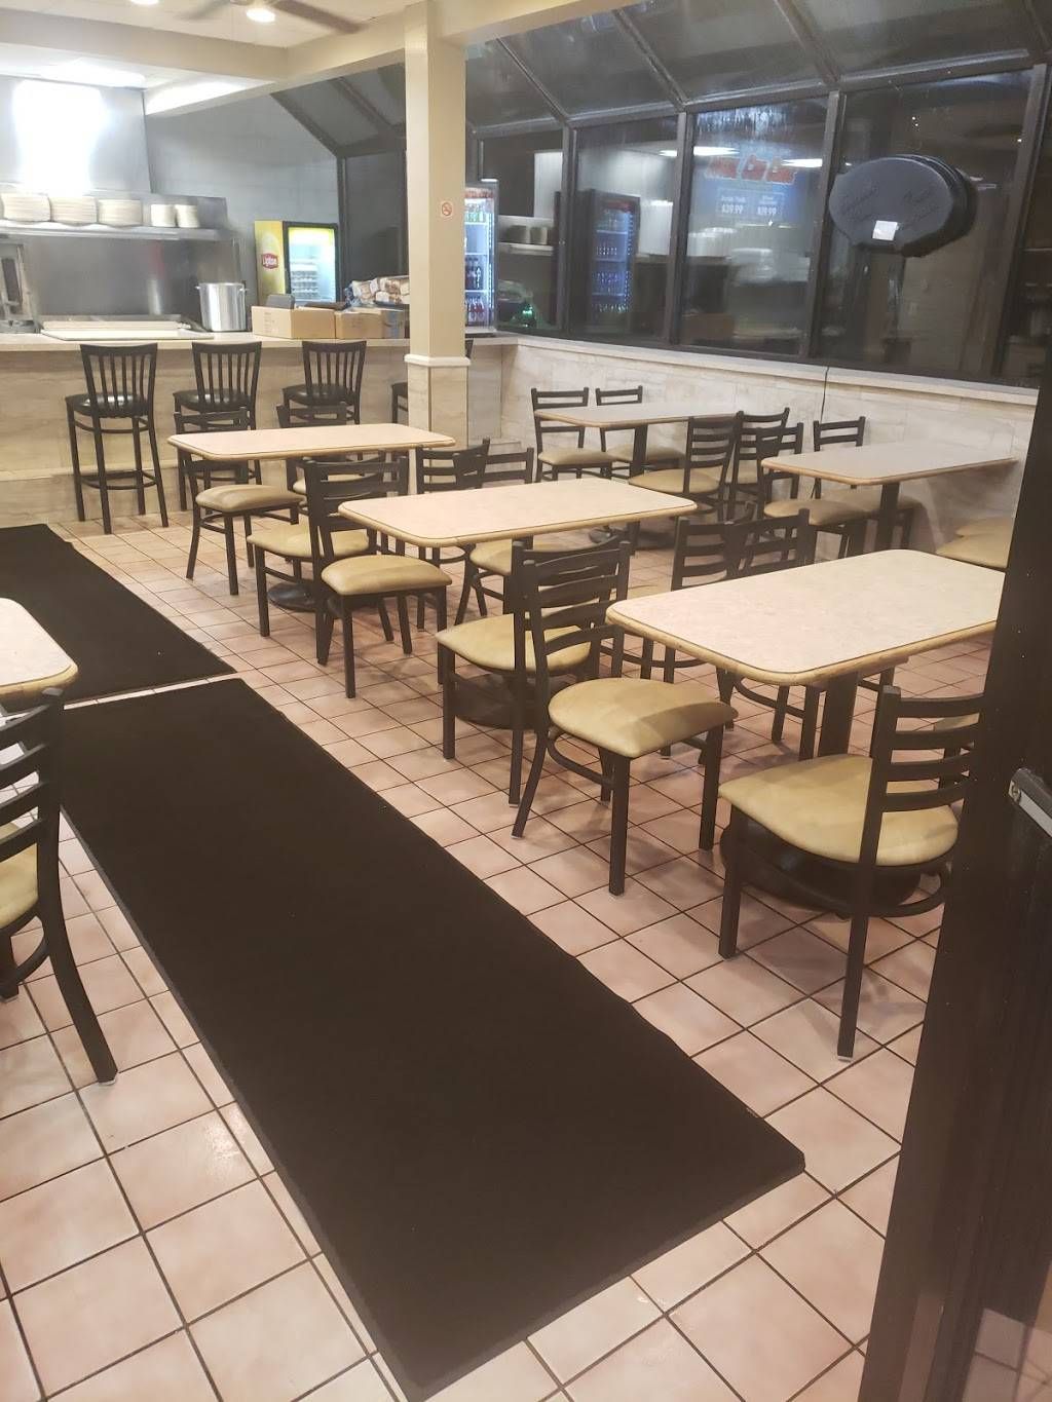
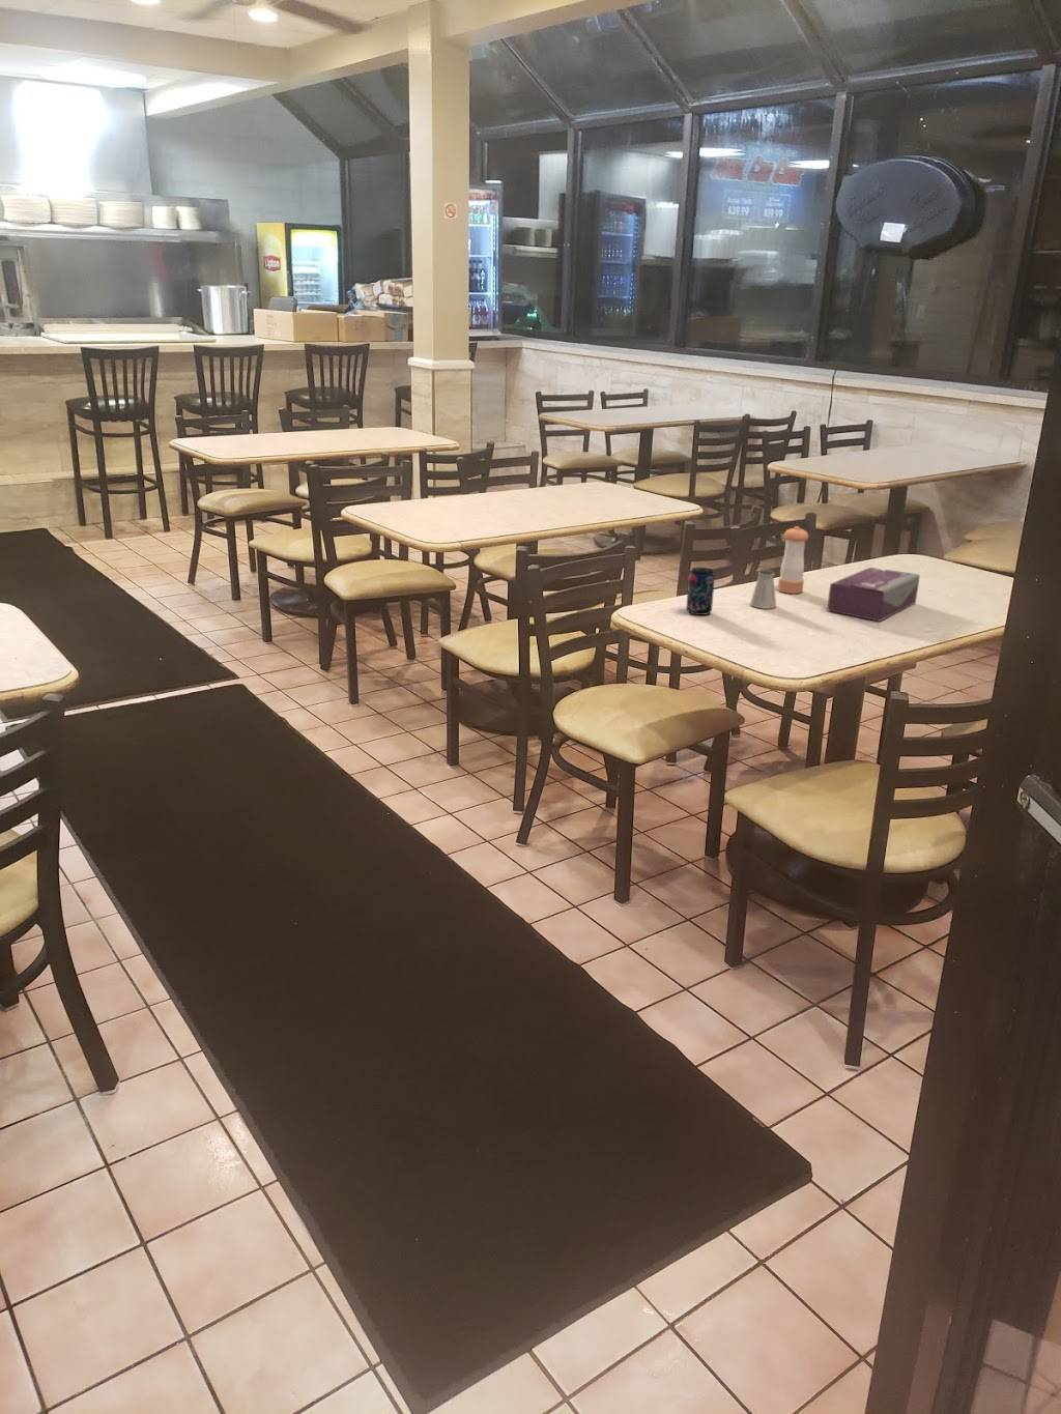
+ beverage can [685,567,716,616]
+ pepper shaker [777,525,809,595]
+ saltshaker [749,567,777,611]
+ tissue box [826,567,921,623]
